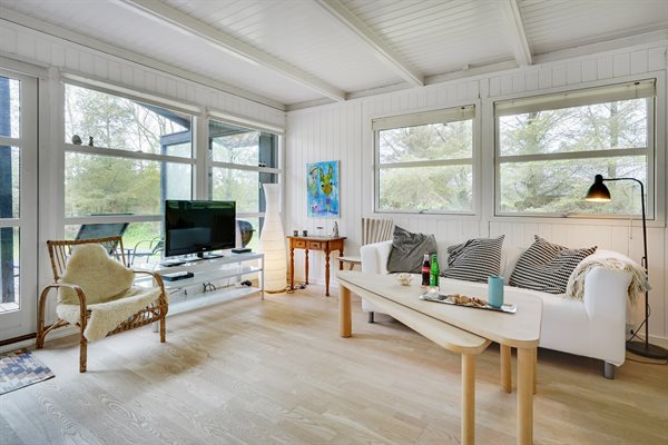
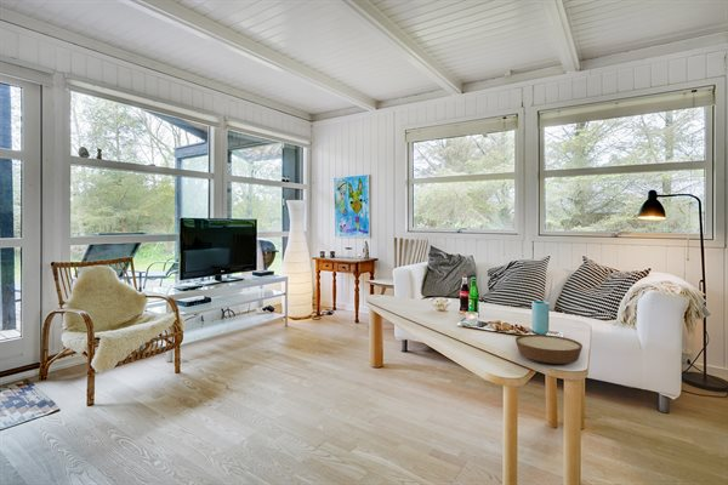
+ bowl [514,333,584,365]
